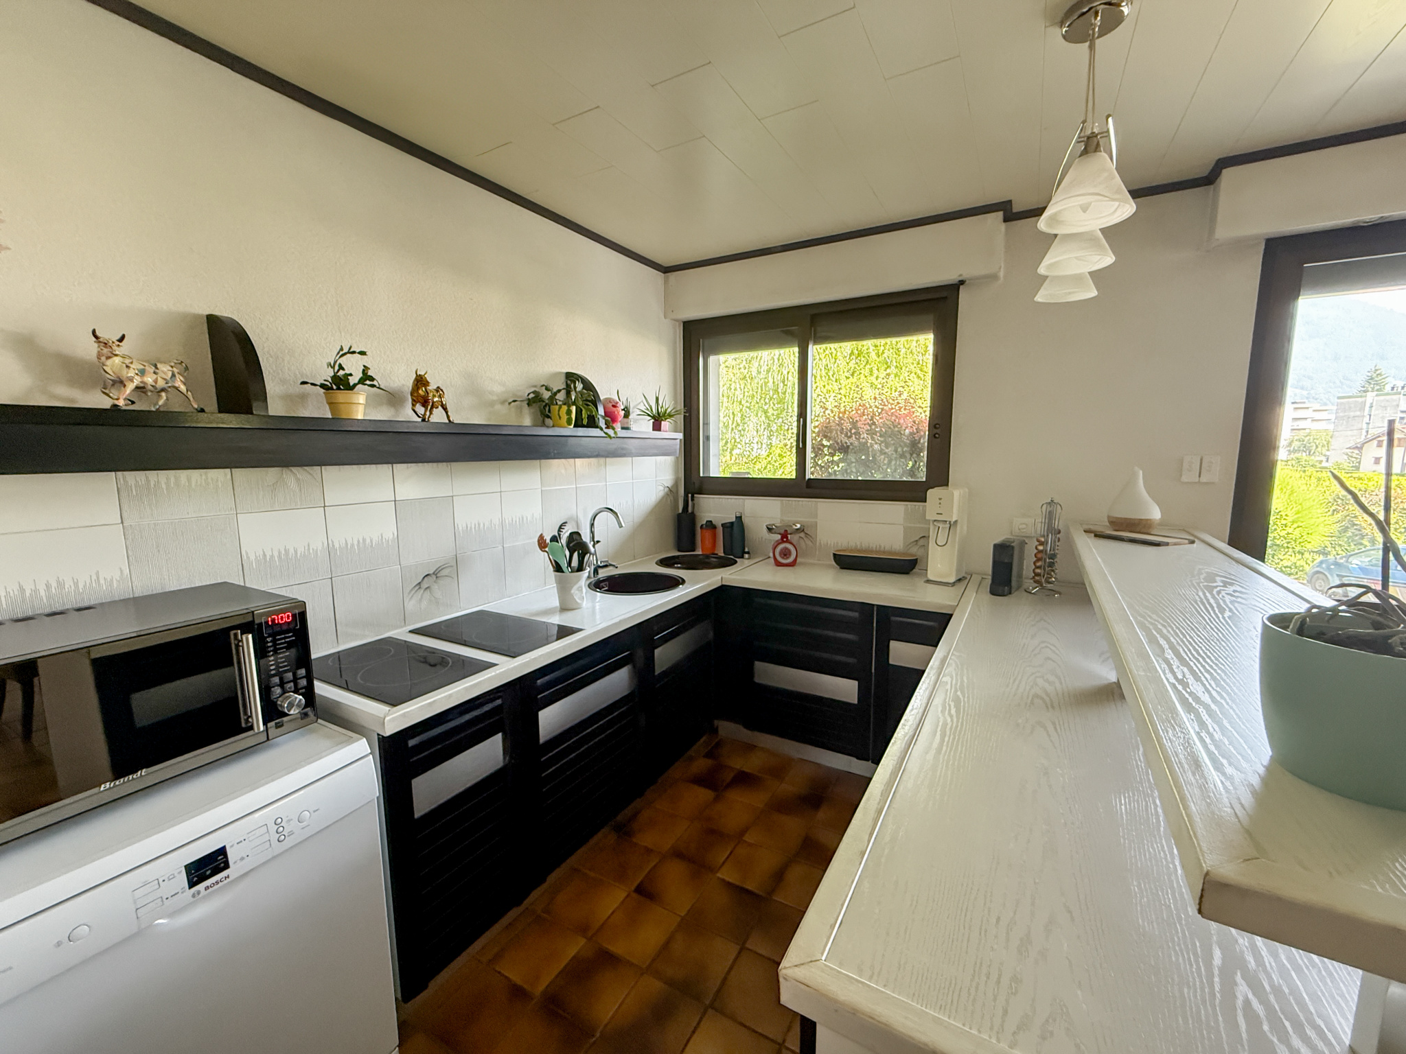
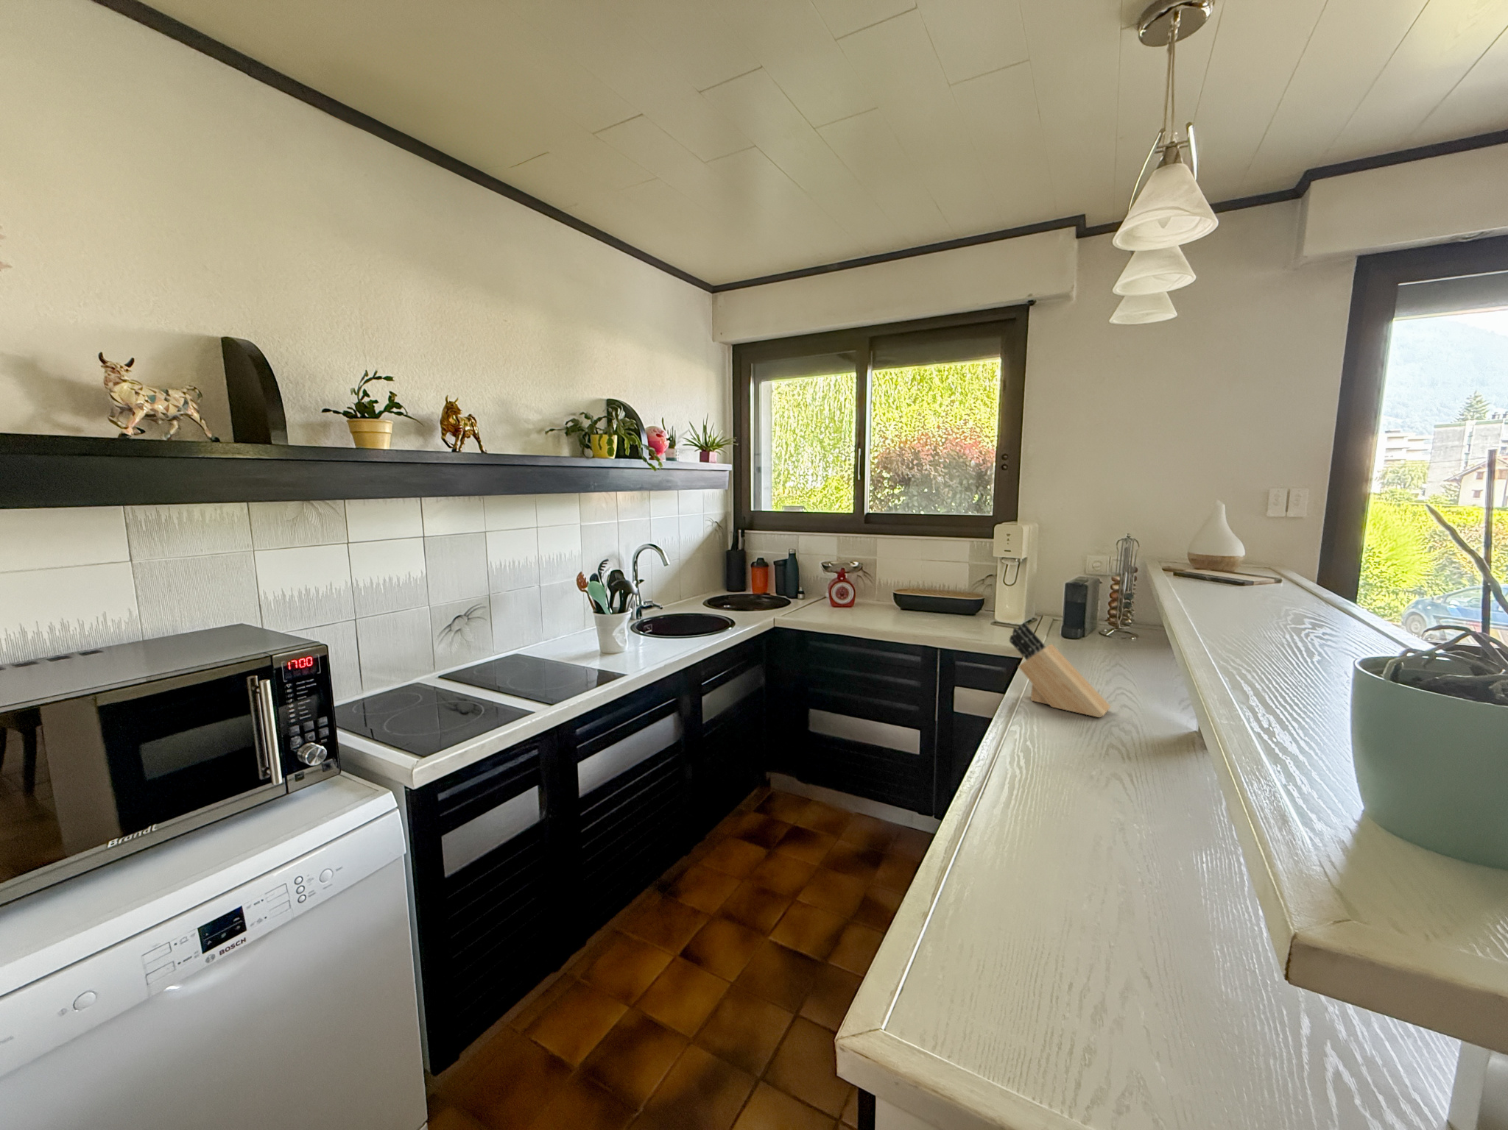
+ knife block [1009,622,1111,718]
